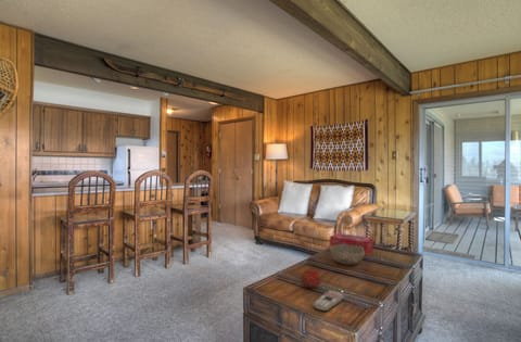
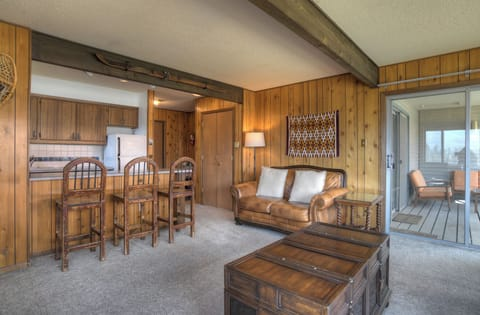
- tissue box [329,232,374,256]
- remote control [312,290,346,313]
- bowl [329,244,366,266]
- fruit [301,268,322,289]
